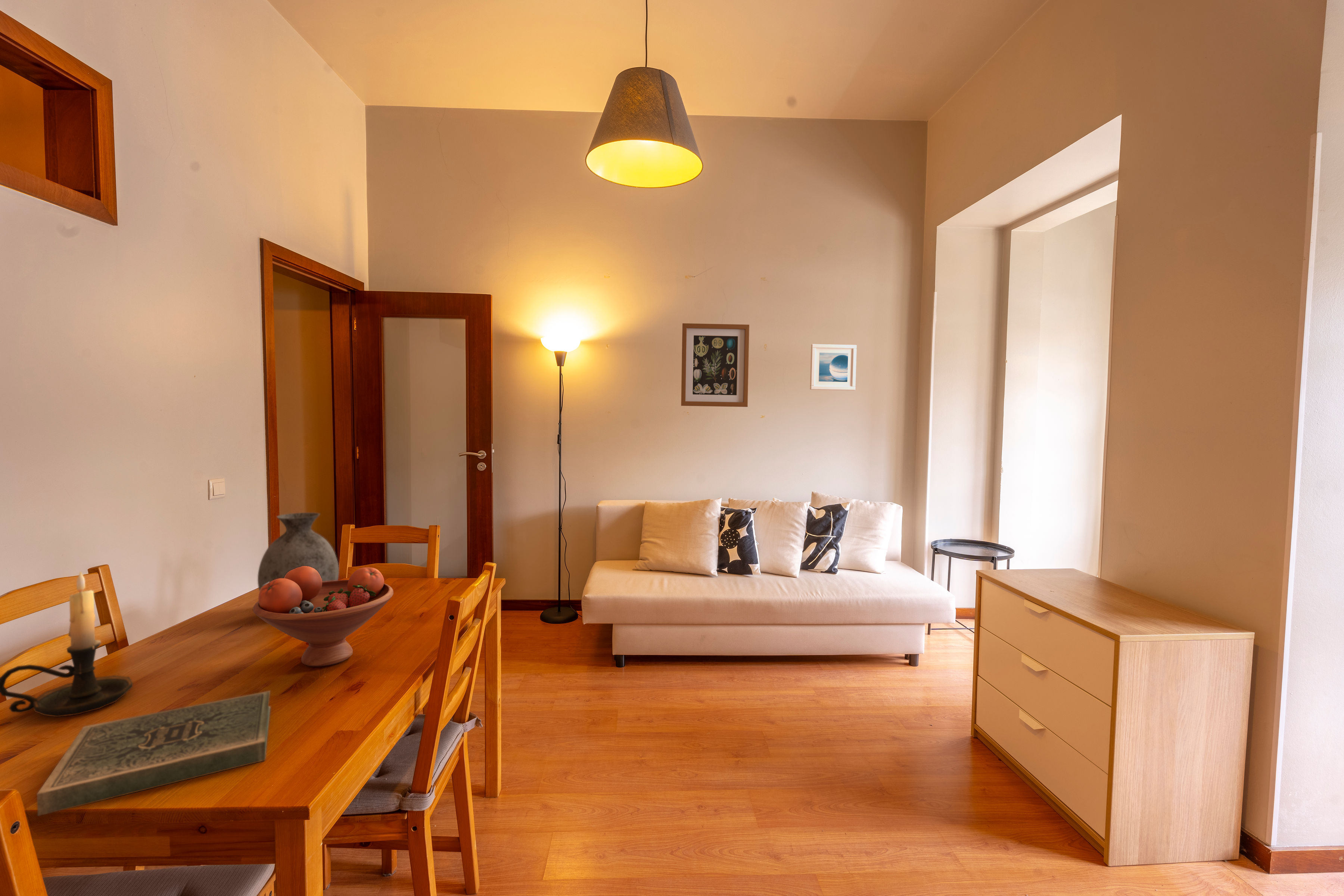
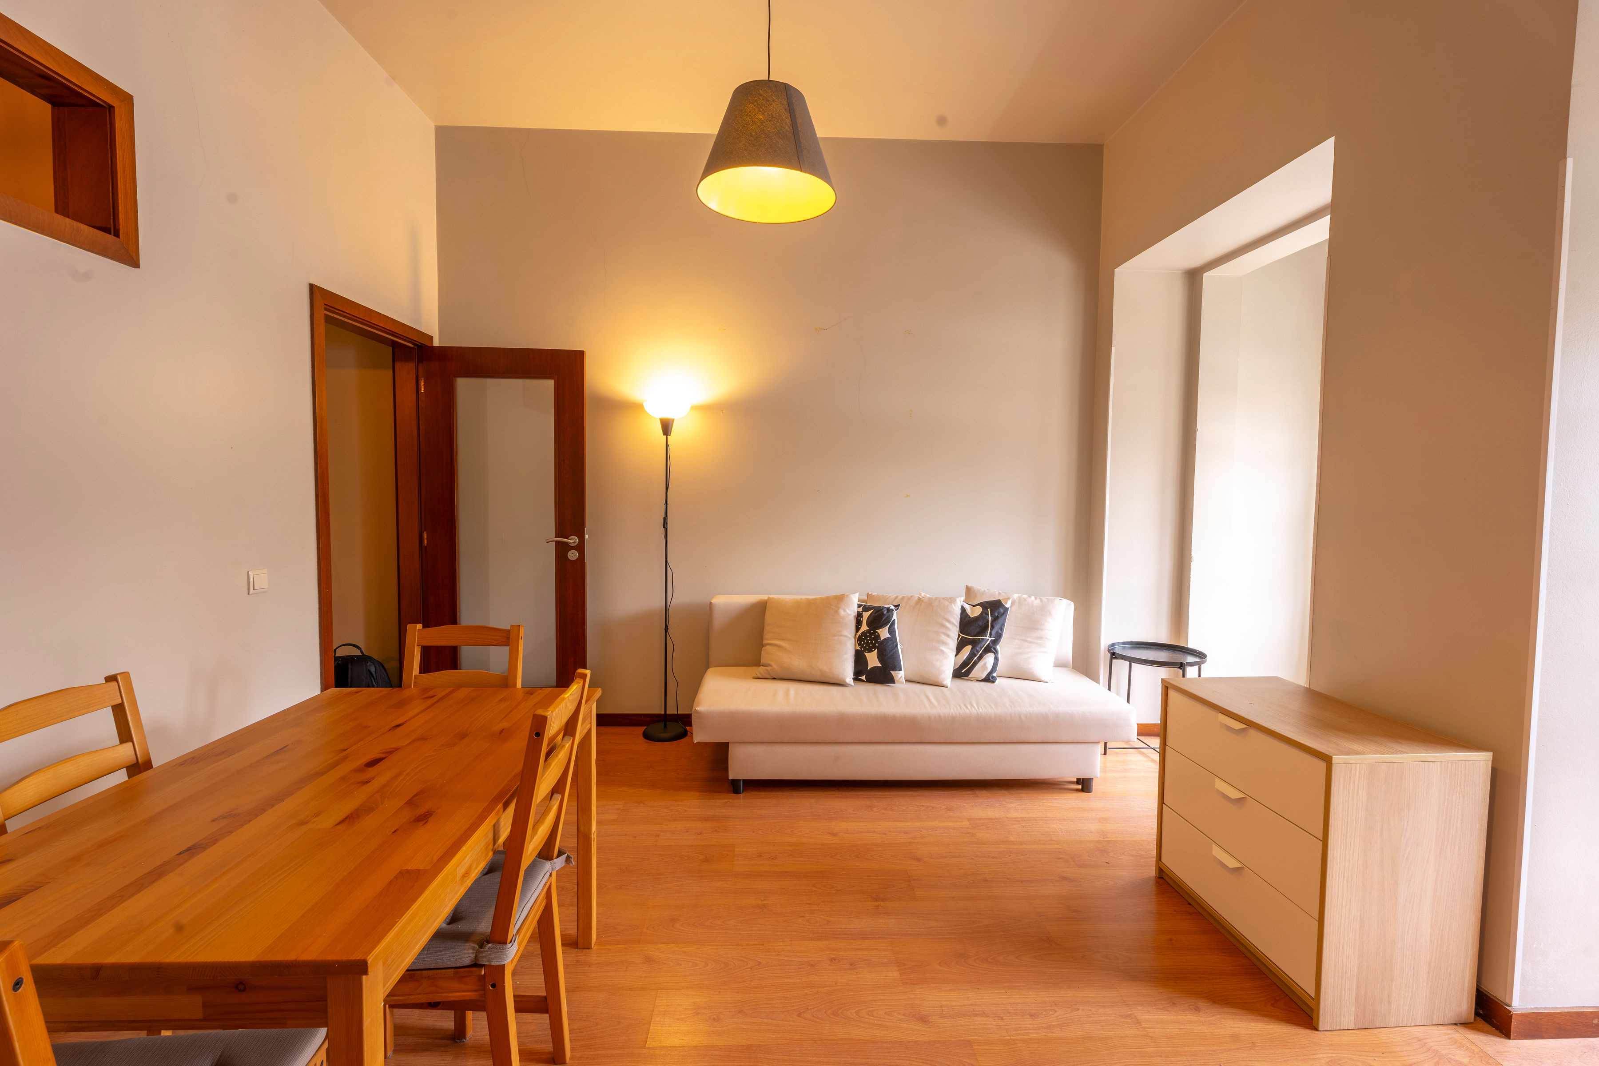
- candle holder [0,570,133,717]
- vase [257,512,339,592]
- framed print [810,344,857,391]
- wall art [681,323,750,407]
- book [36,690,271,816]
- fruit bowl [253,566,394,667]
